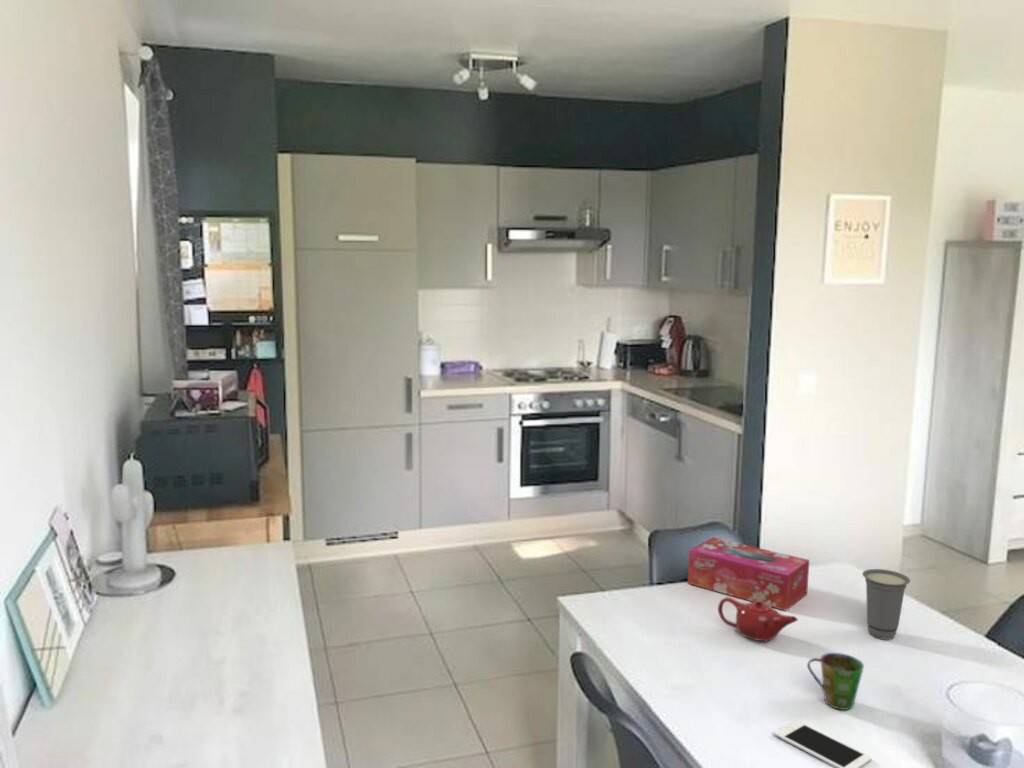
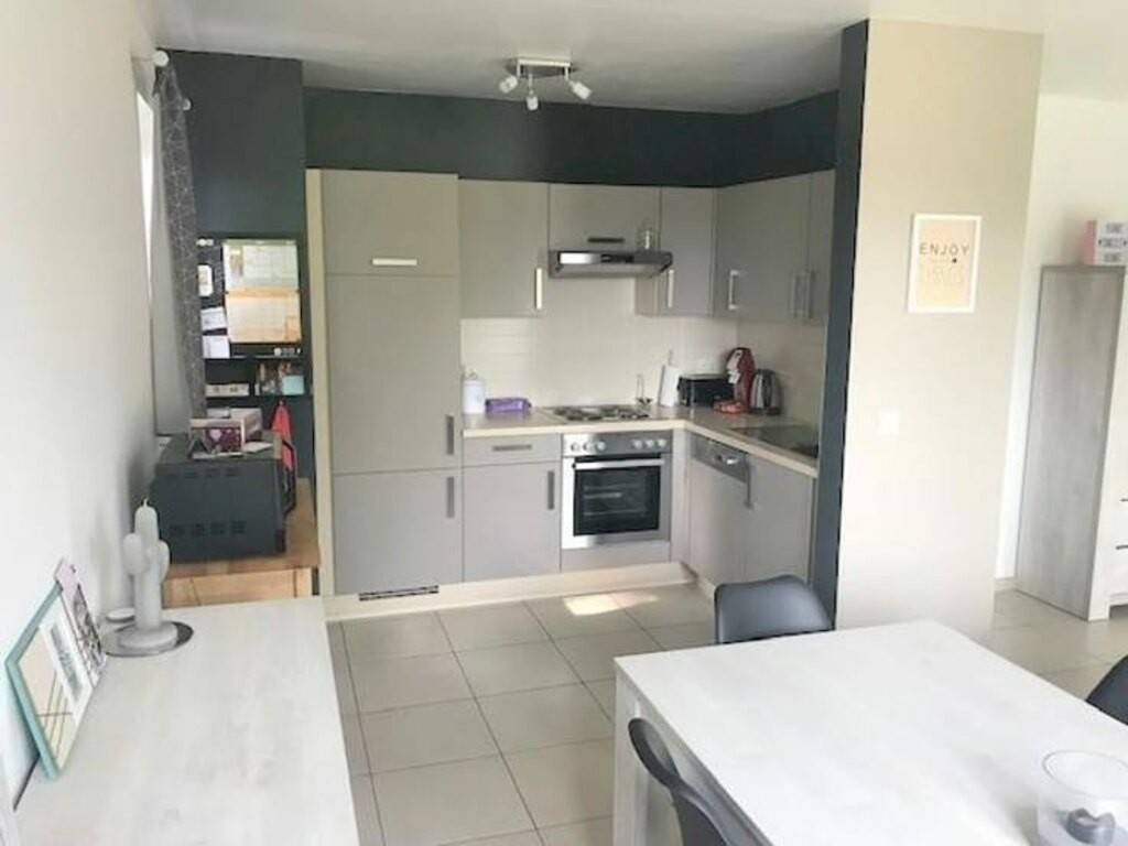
- tissue box [687,536,810,612]
- cup [806,652,865,711]
- teapot [717,596,799,642]
- cell phone [773,719,872,768]
- cup [862,568,911,641]
